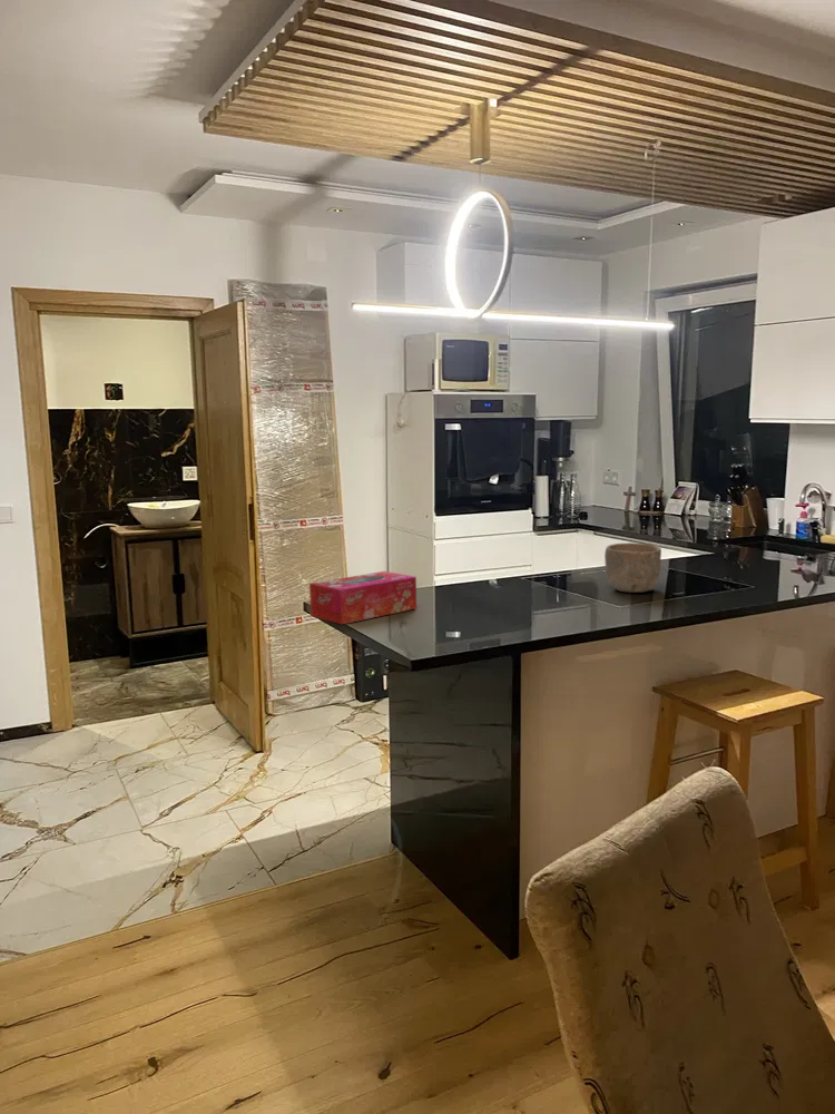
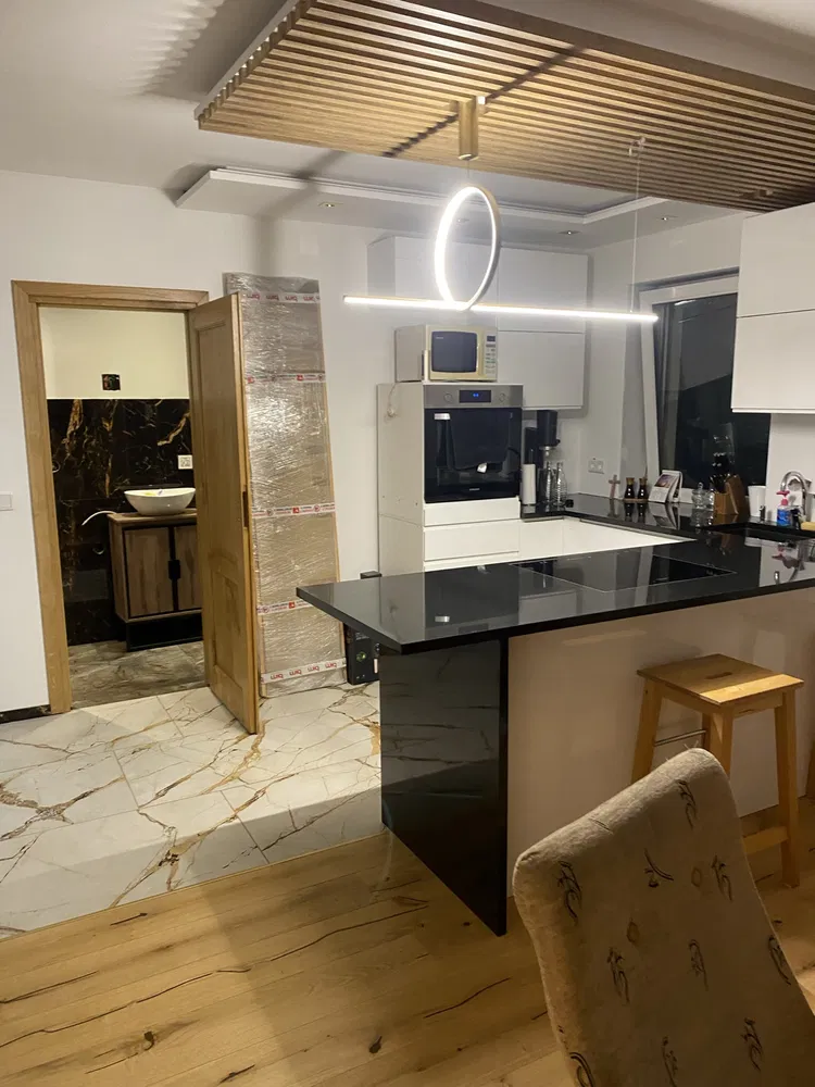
- bowl [603,541,662,594]
- tissue box [308,570,418,625]
